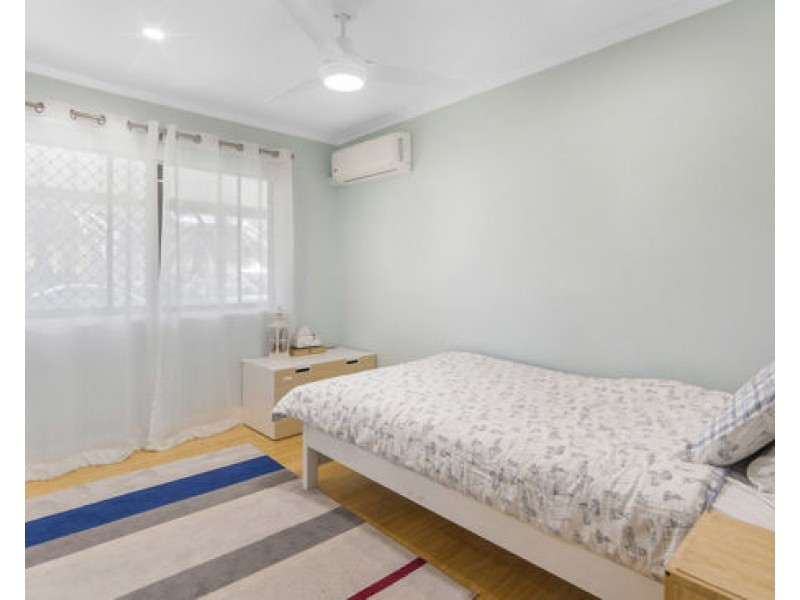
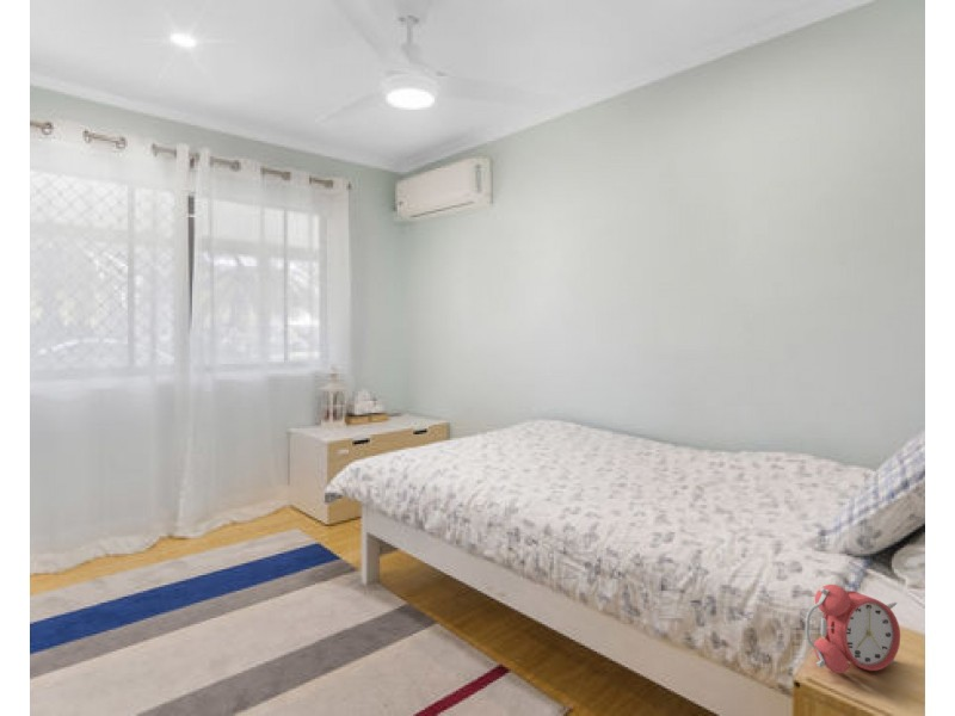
+ alarm clock [805,584,901,674]
